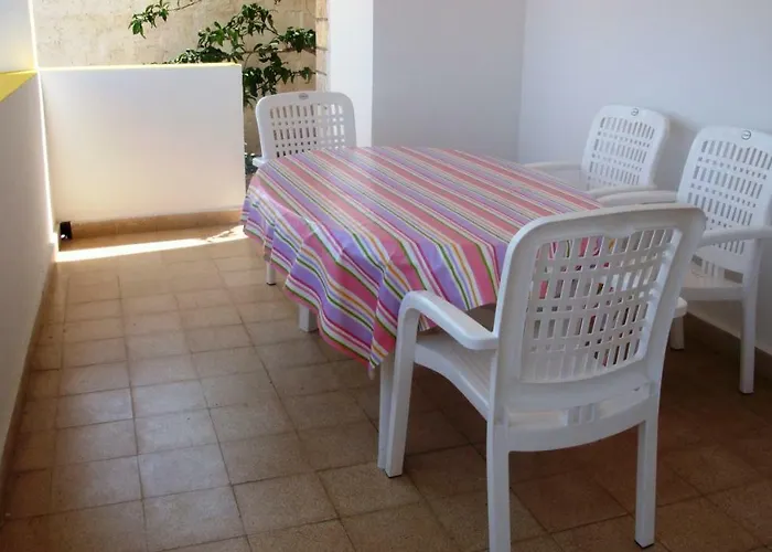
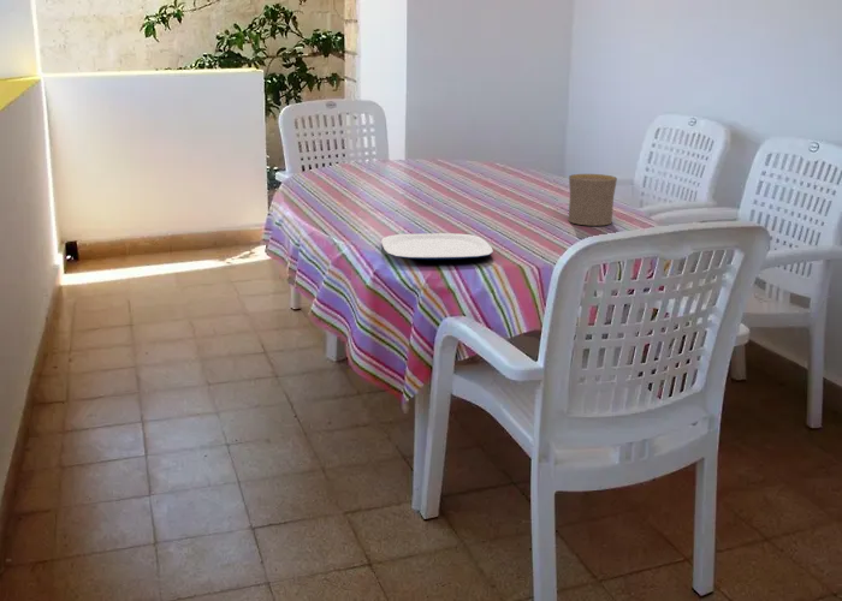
+ plate [380,232,494,261]
+ cup [568,173,618,227]
